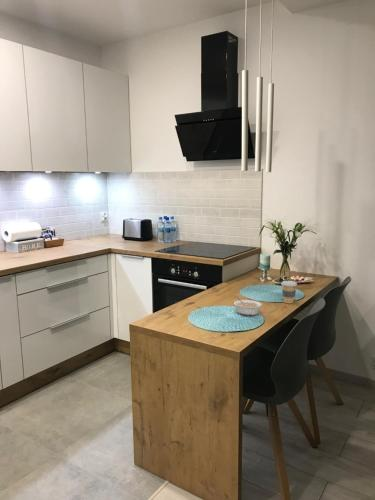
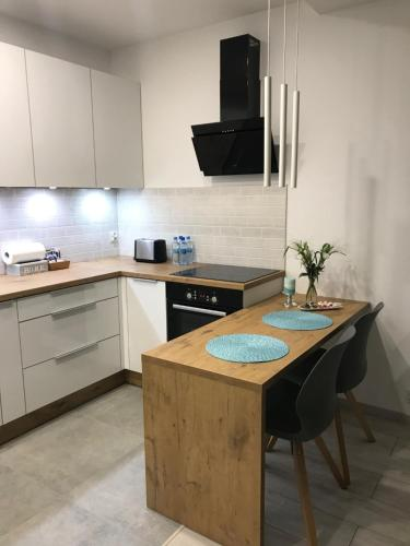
- coffee cup [280,280,298,304]
- legume [233,296,263,317]
